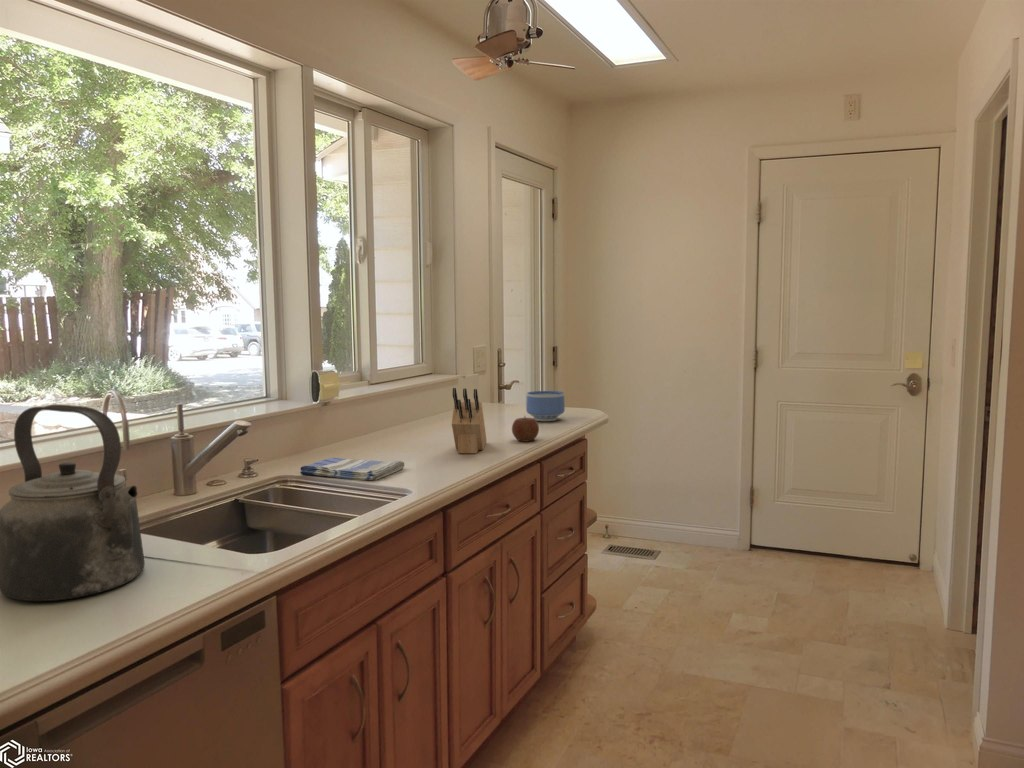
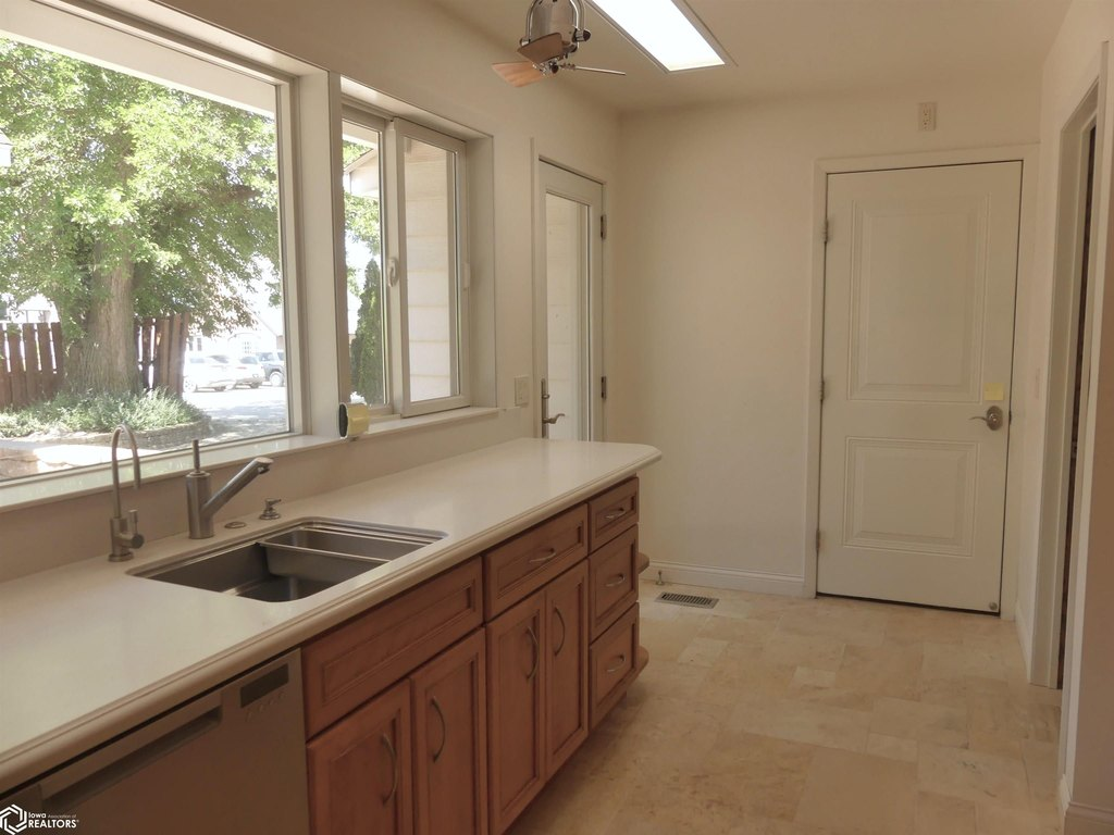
- knife block [451,387,488,454]
- apple [511,415,540,443]
- kettle [0,404,146,602]
- dish towel [299,457,405,481]
- bowl [525,390,566,422]
